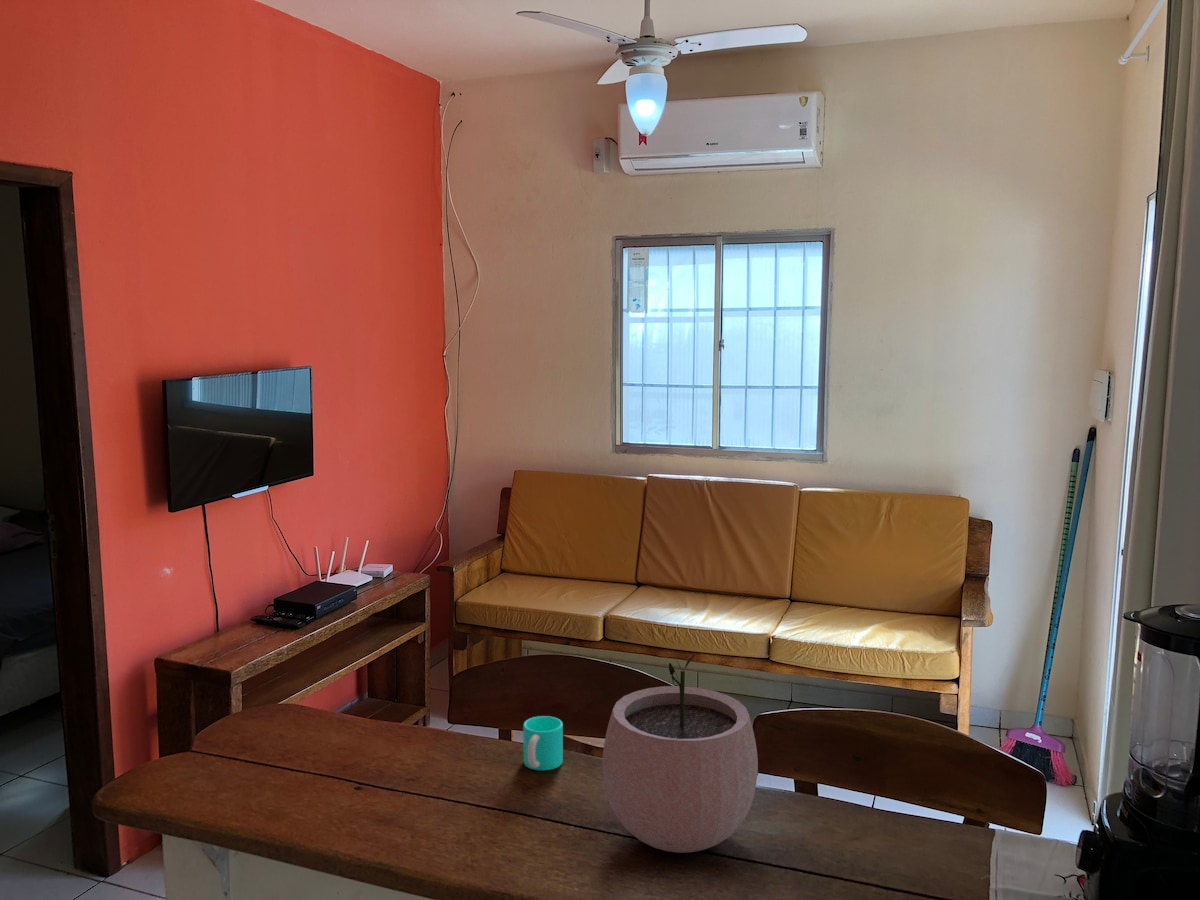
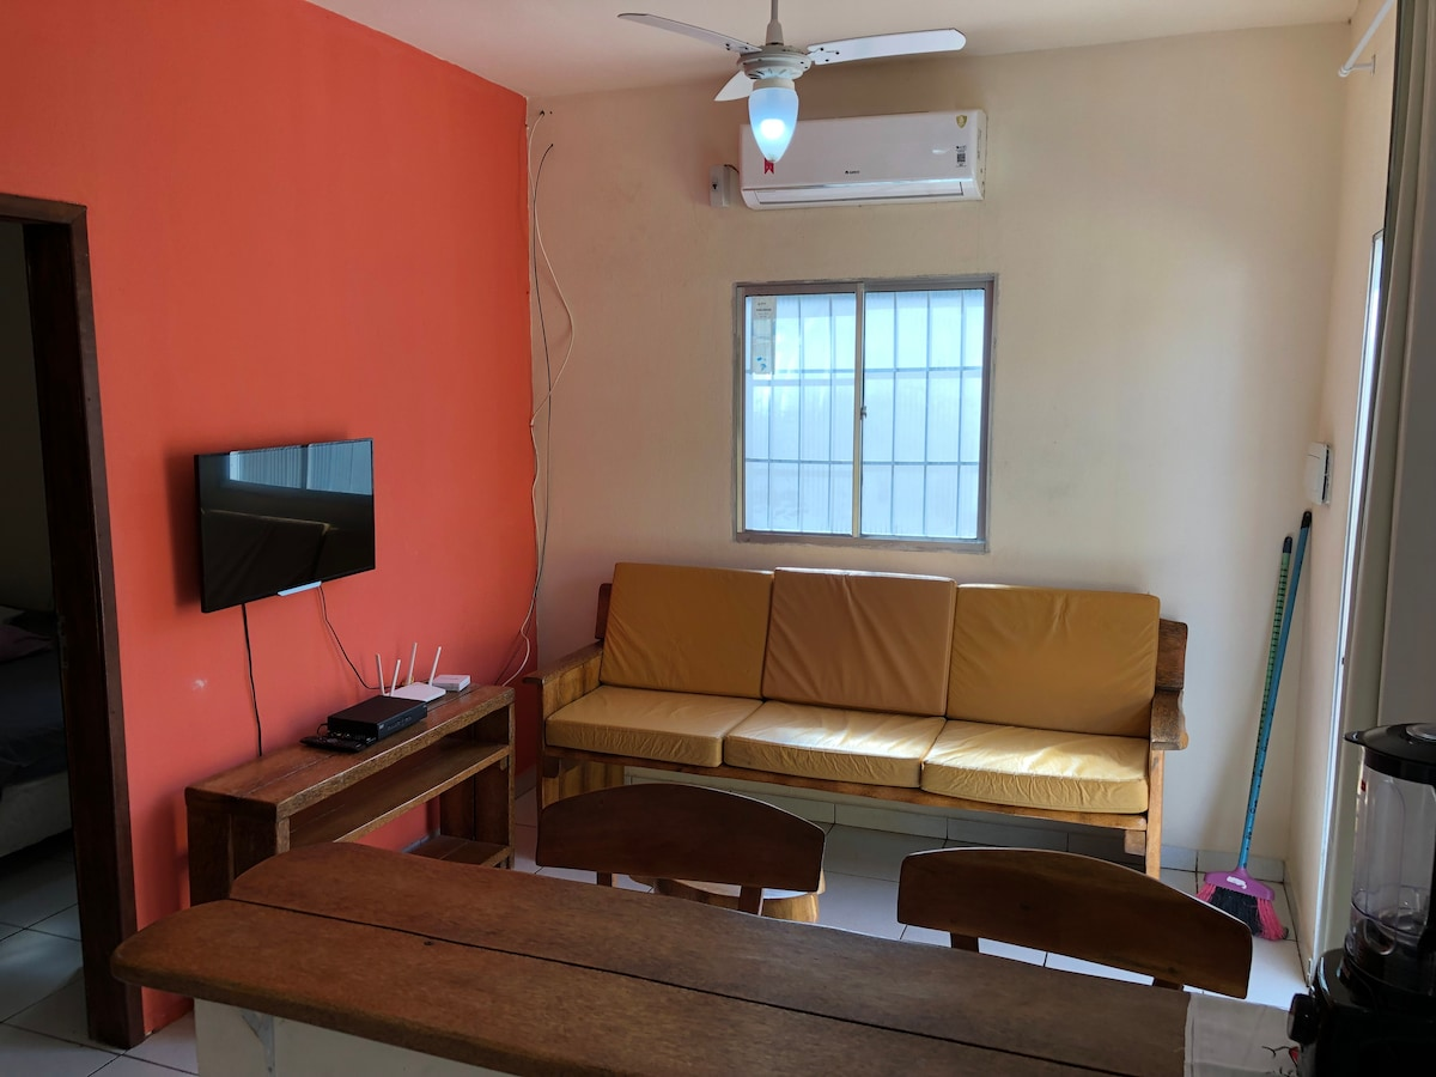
- cup [522,715,564,771]
- plant pot [602,654,759,854]
